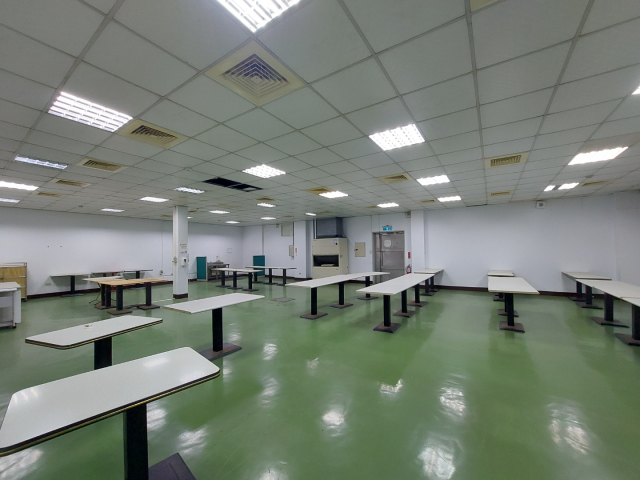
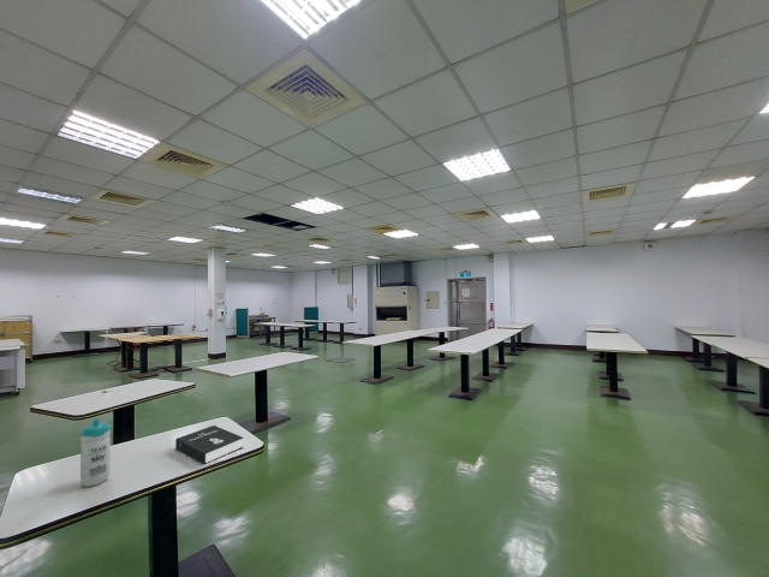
+ booklet [174,424,245,465]
+ water bottle [79,417,112,488]
